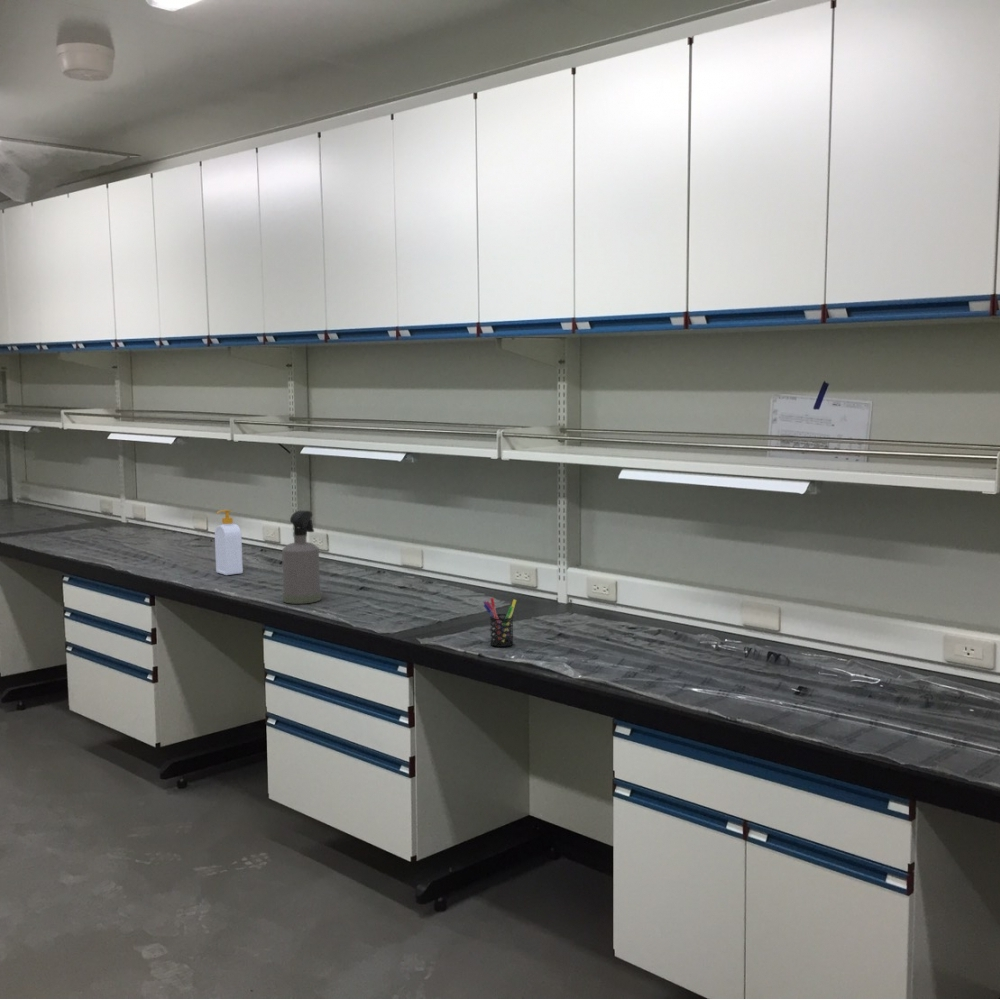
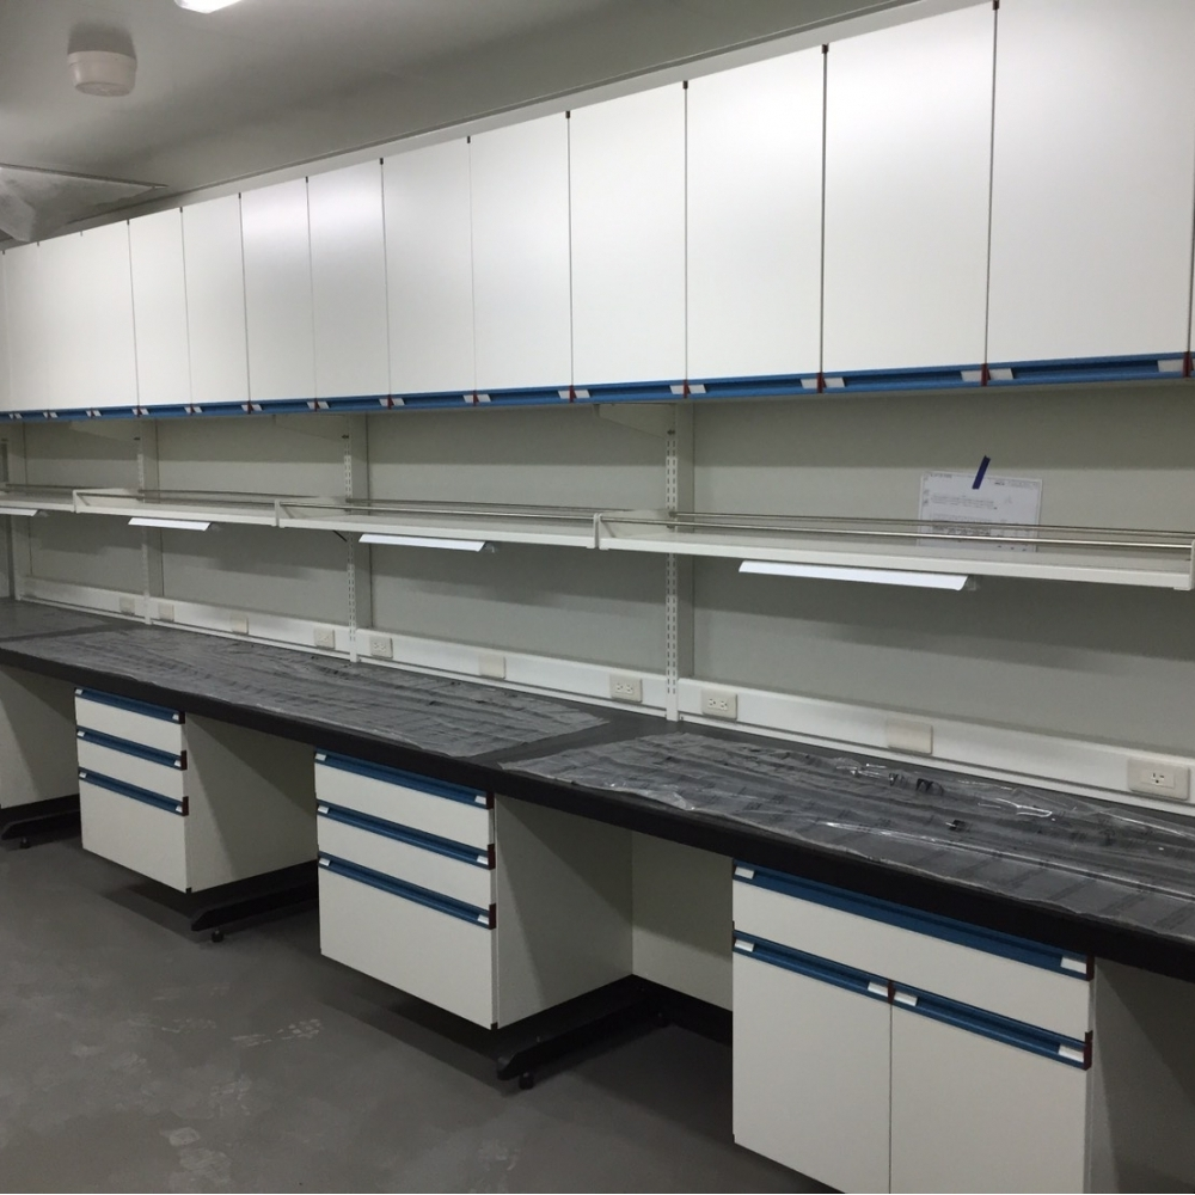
- pen holder [482,597,517,648]
- spray bottle [281,510,322,605]
- soap bottle [214,509,244,576]
